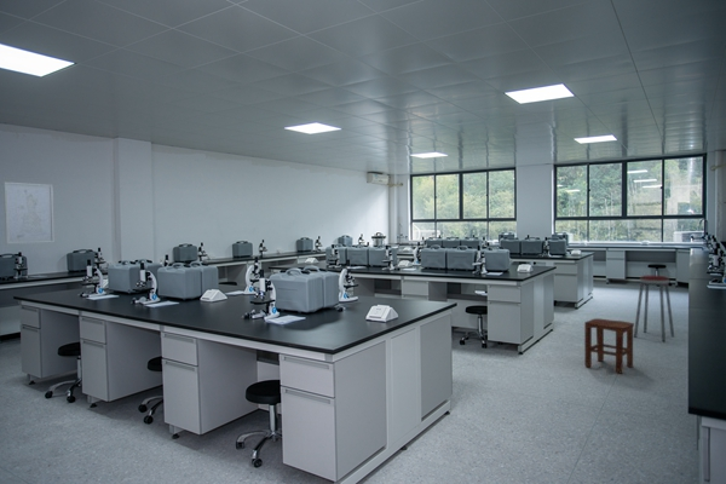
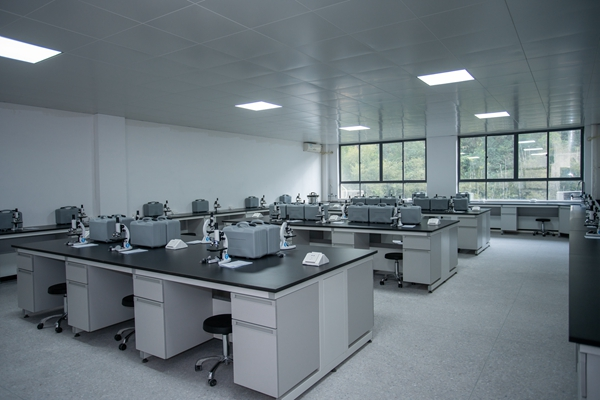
- music stool [633,275,675,342]
- stool [583,317,635,375]
- wall art [2,180,56,246]
